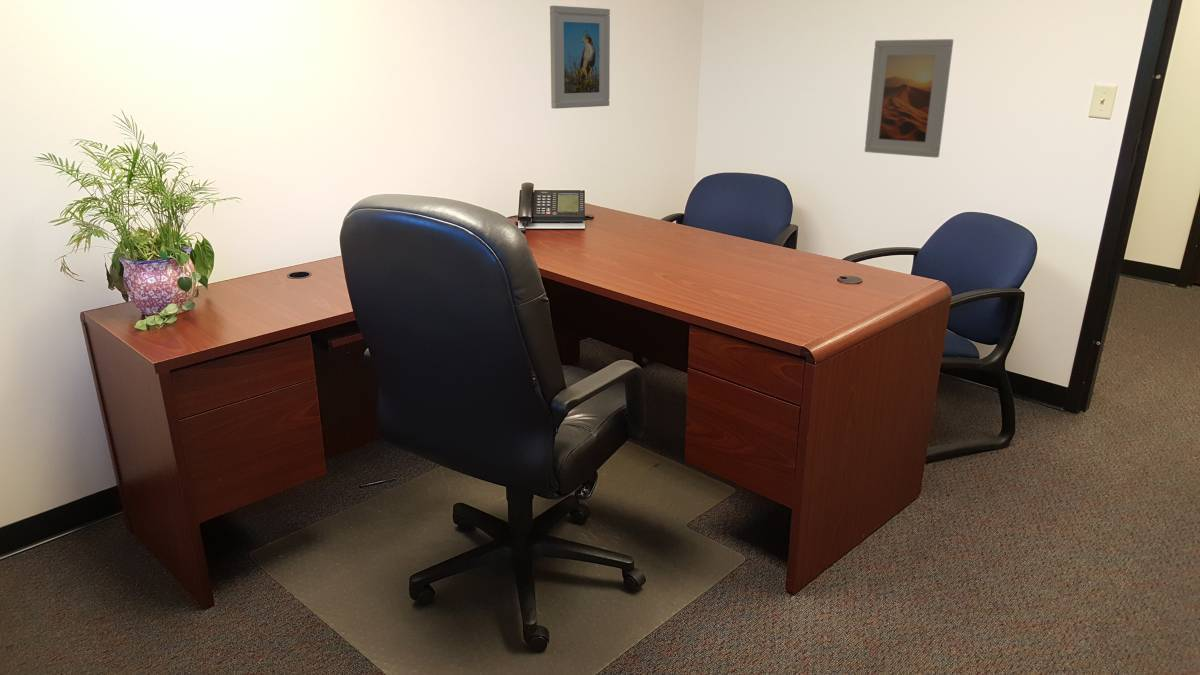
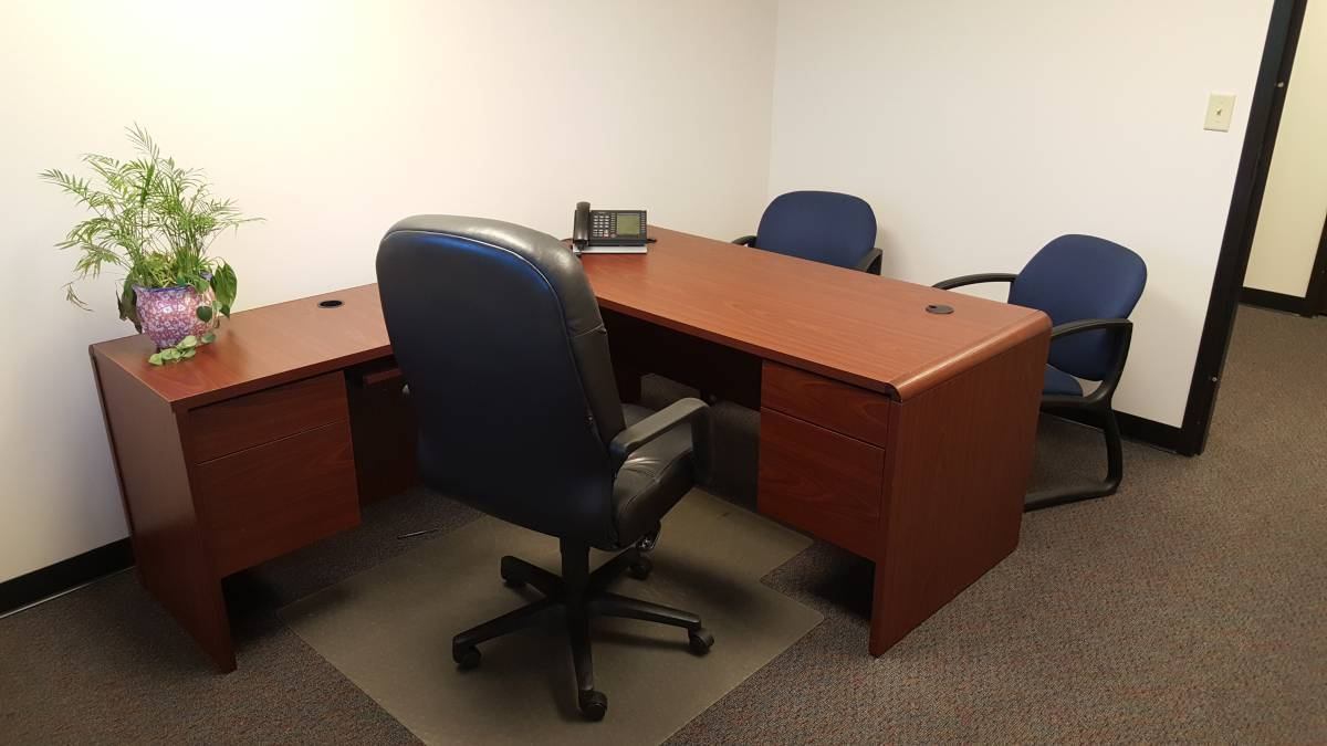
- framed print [864,38,954,159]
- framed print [549,5,611,110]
